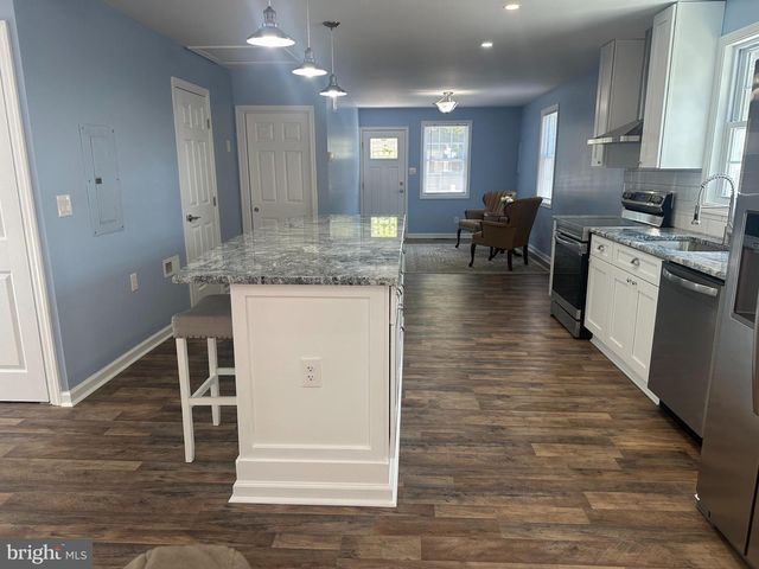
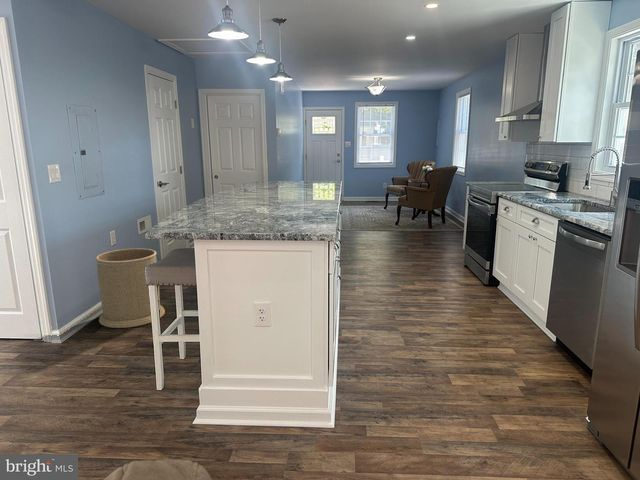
+ trash can [95,247,166,329]
